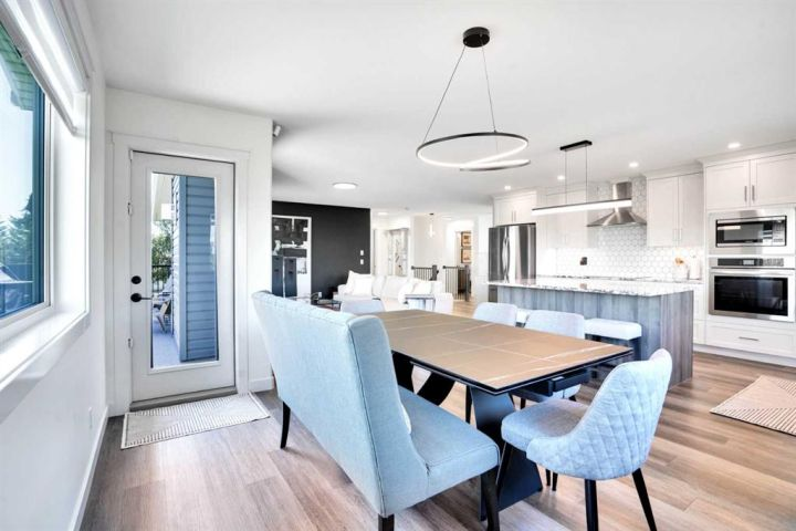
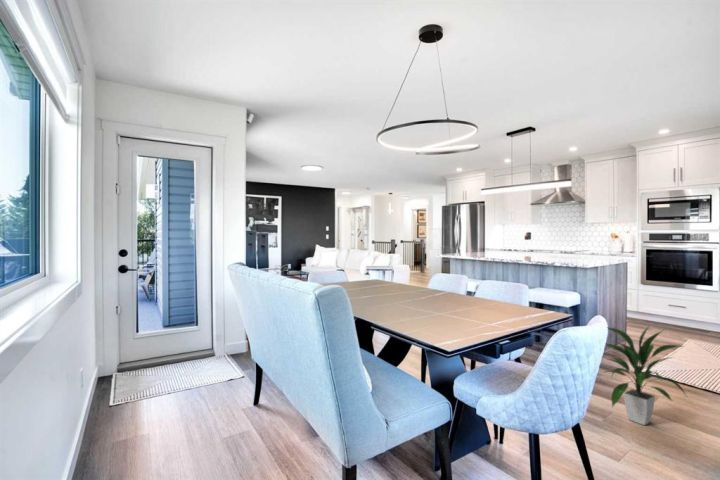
+ indoor plant [602,324,688,426]
